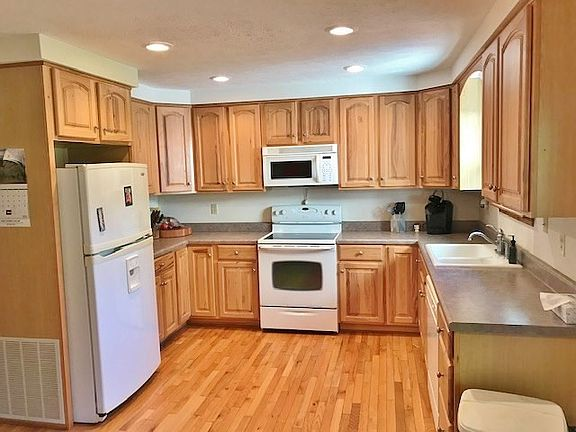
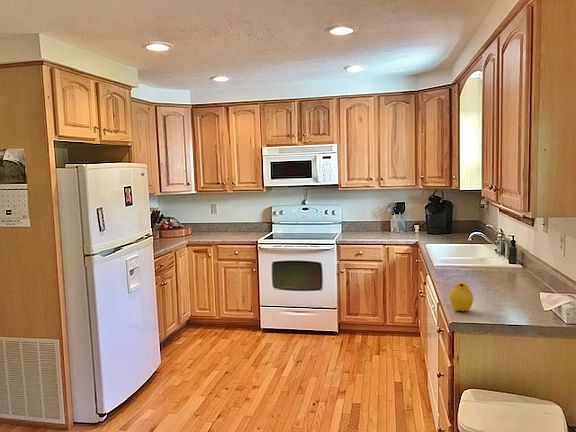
+ fruit [449,282,474,312]
